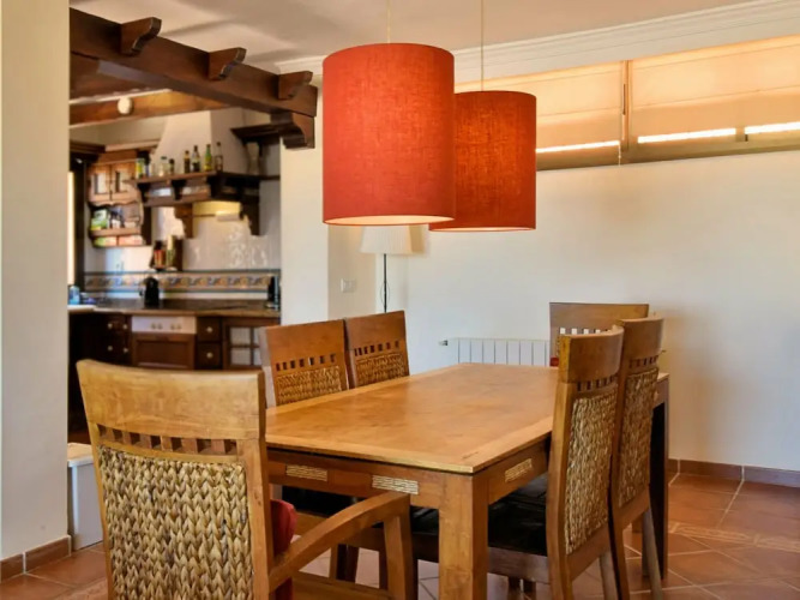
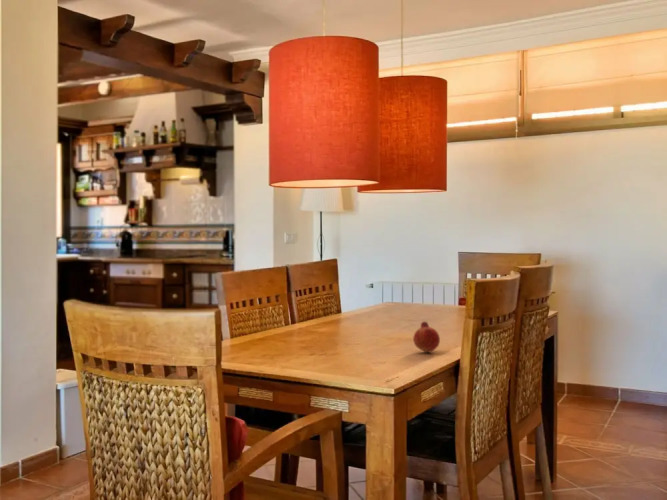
+ fruit [412,321,441,354]
